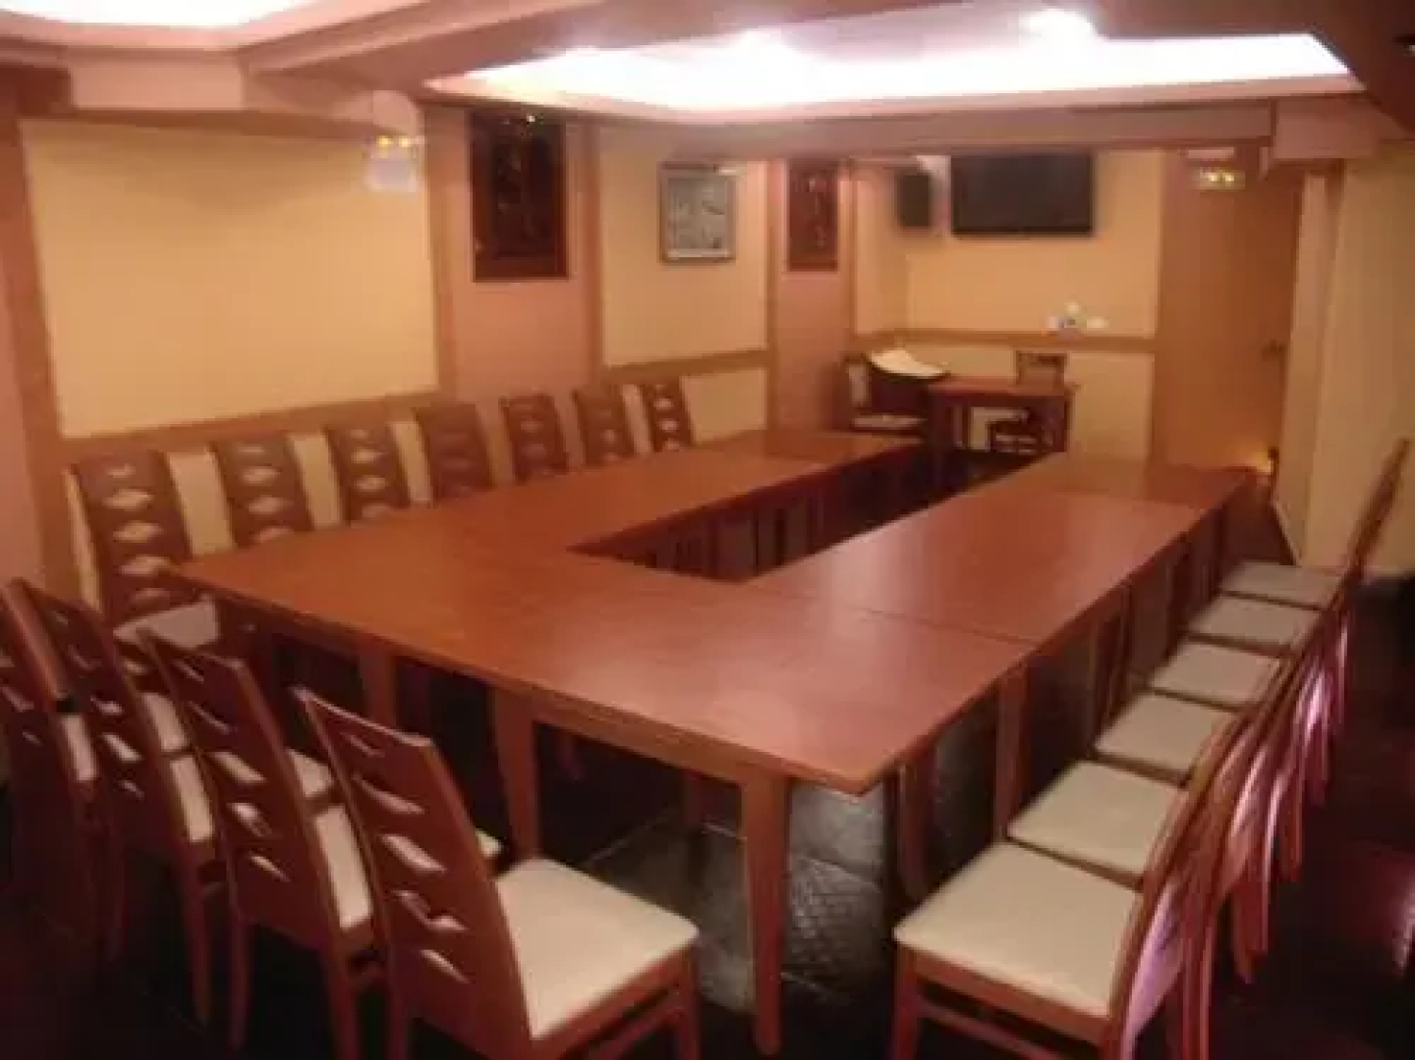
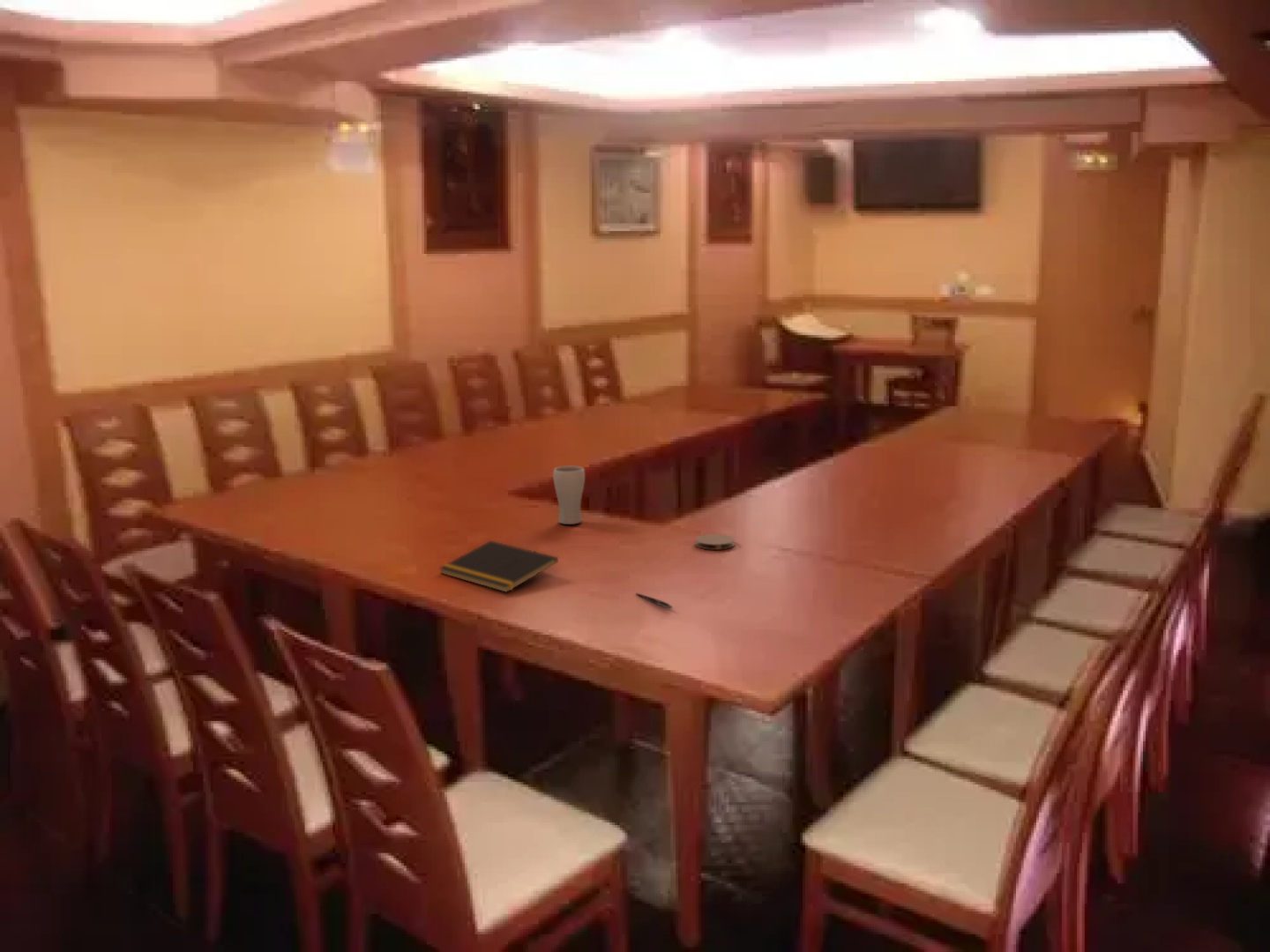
+ coaster [694,533,736,551]
+ drinking glass [552,465,586,525]
+ notepad [438,539,559,593]
+ pen [635,592,673,609]
